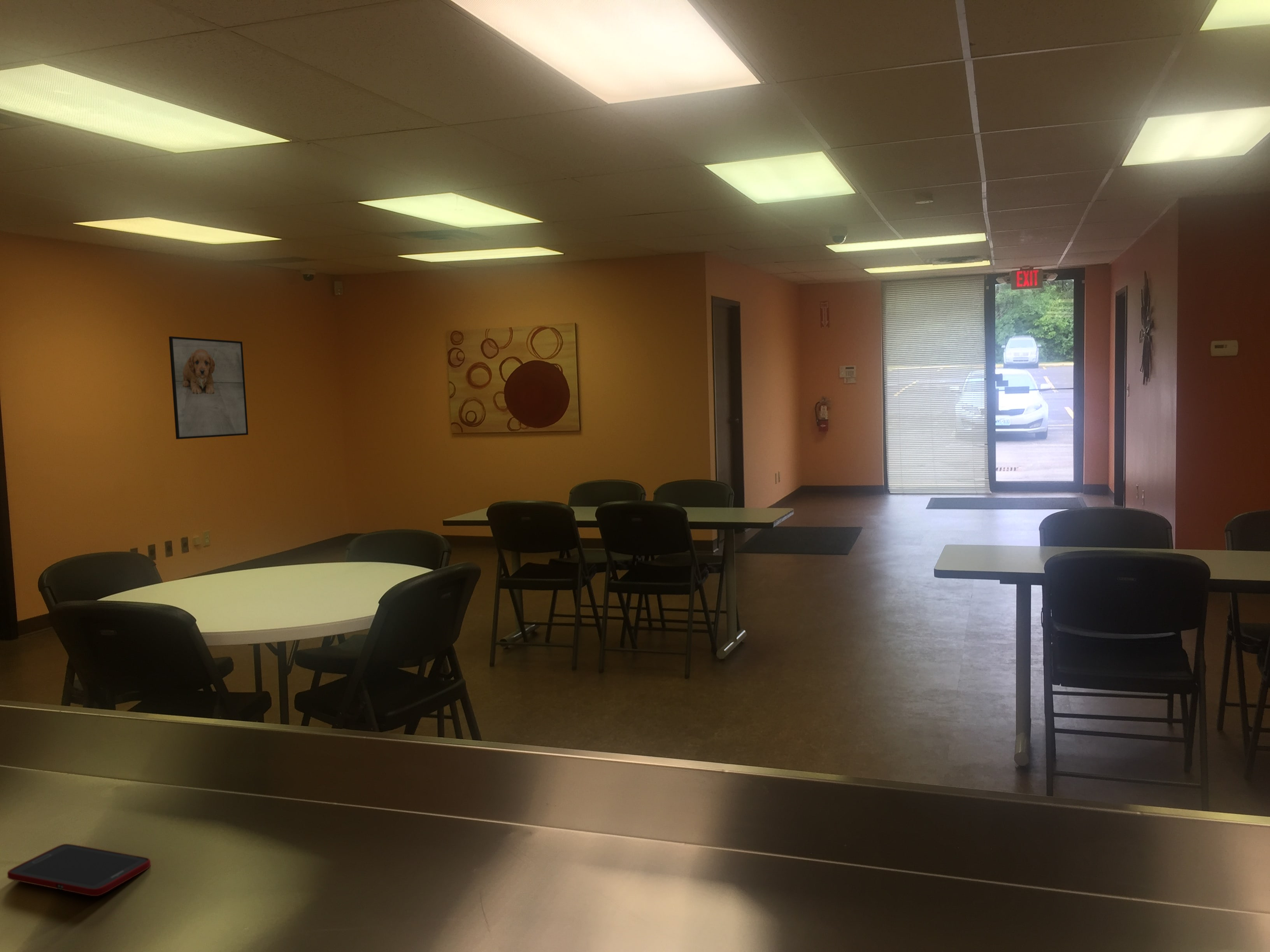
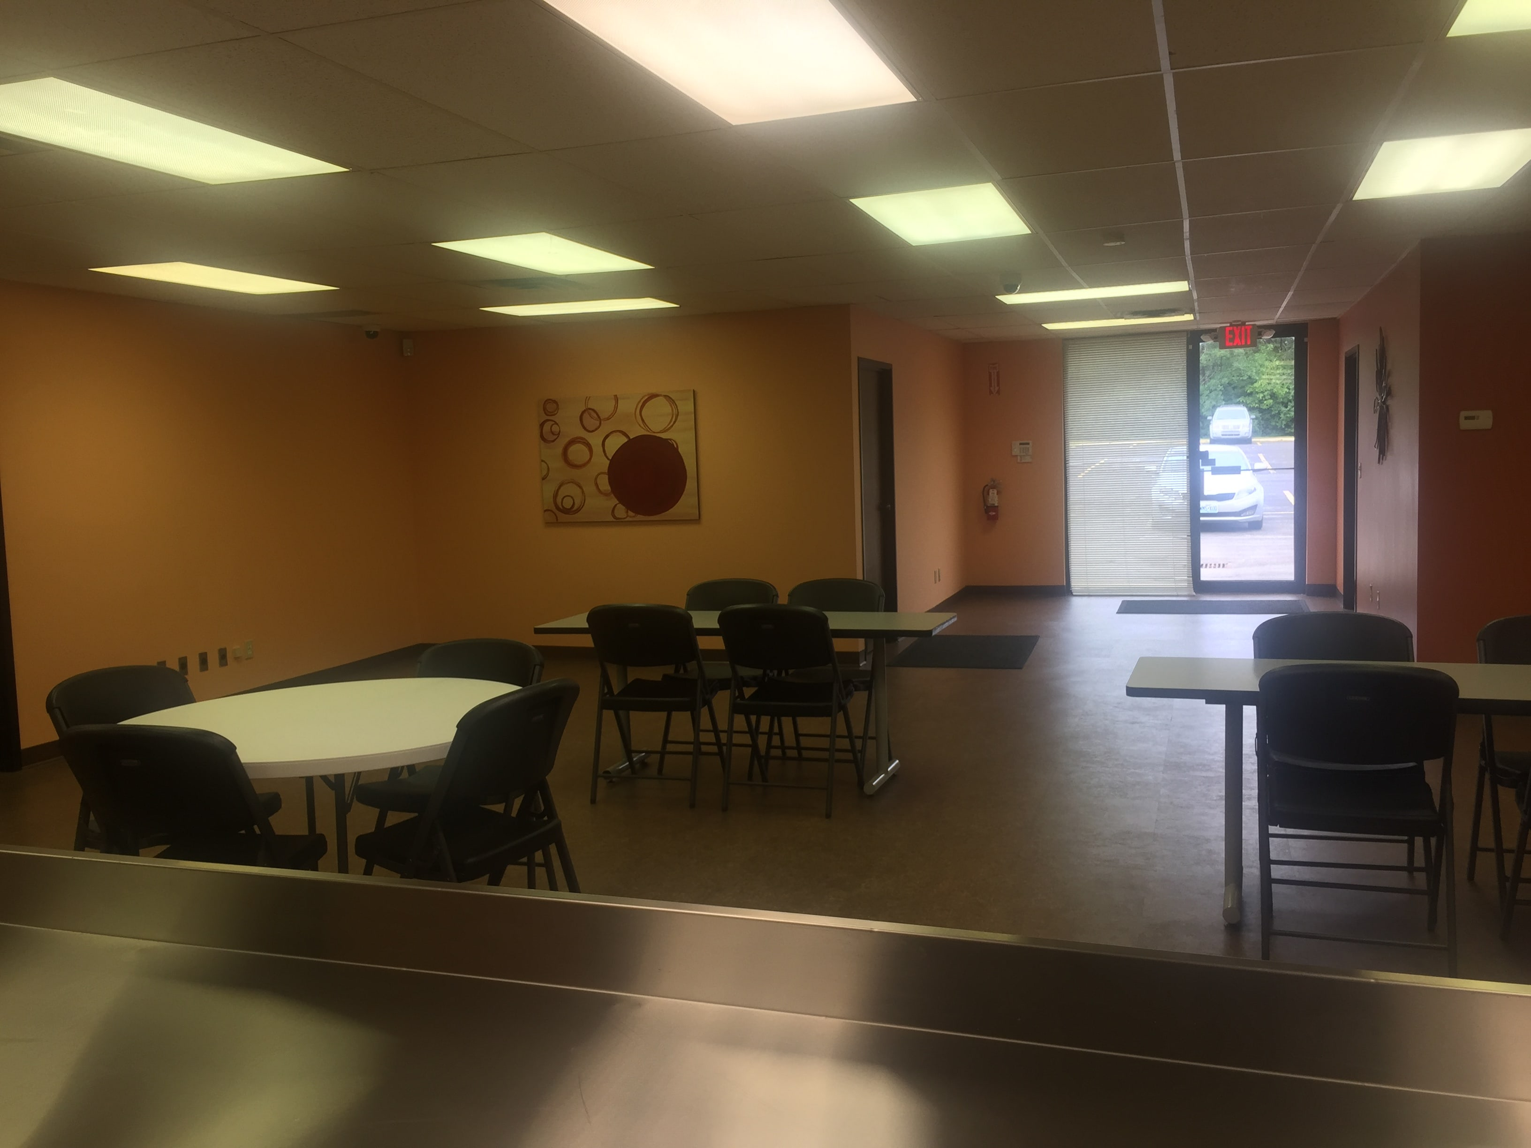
- cell phone [7,843,151,896]
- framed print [168,336,249,439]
